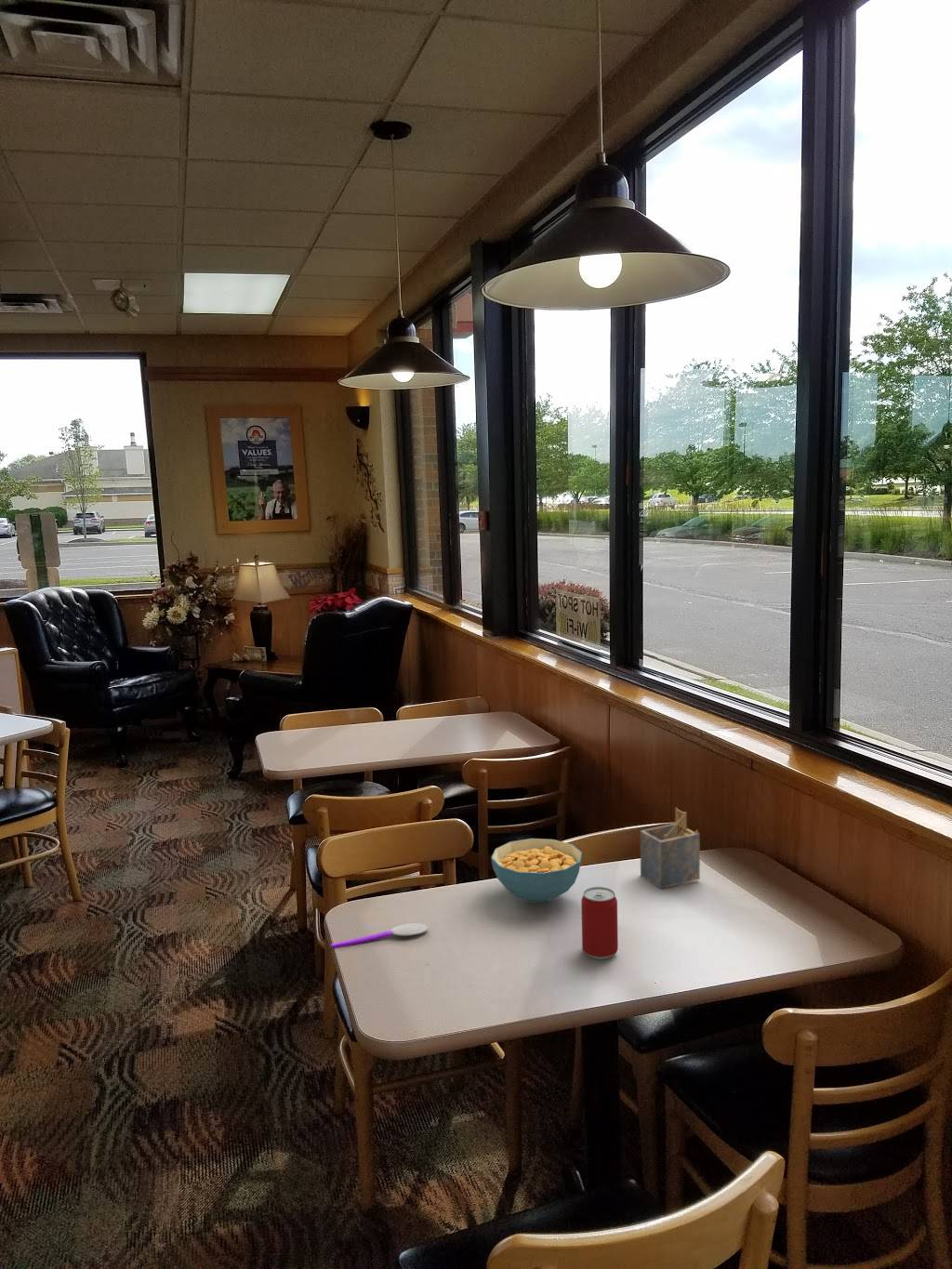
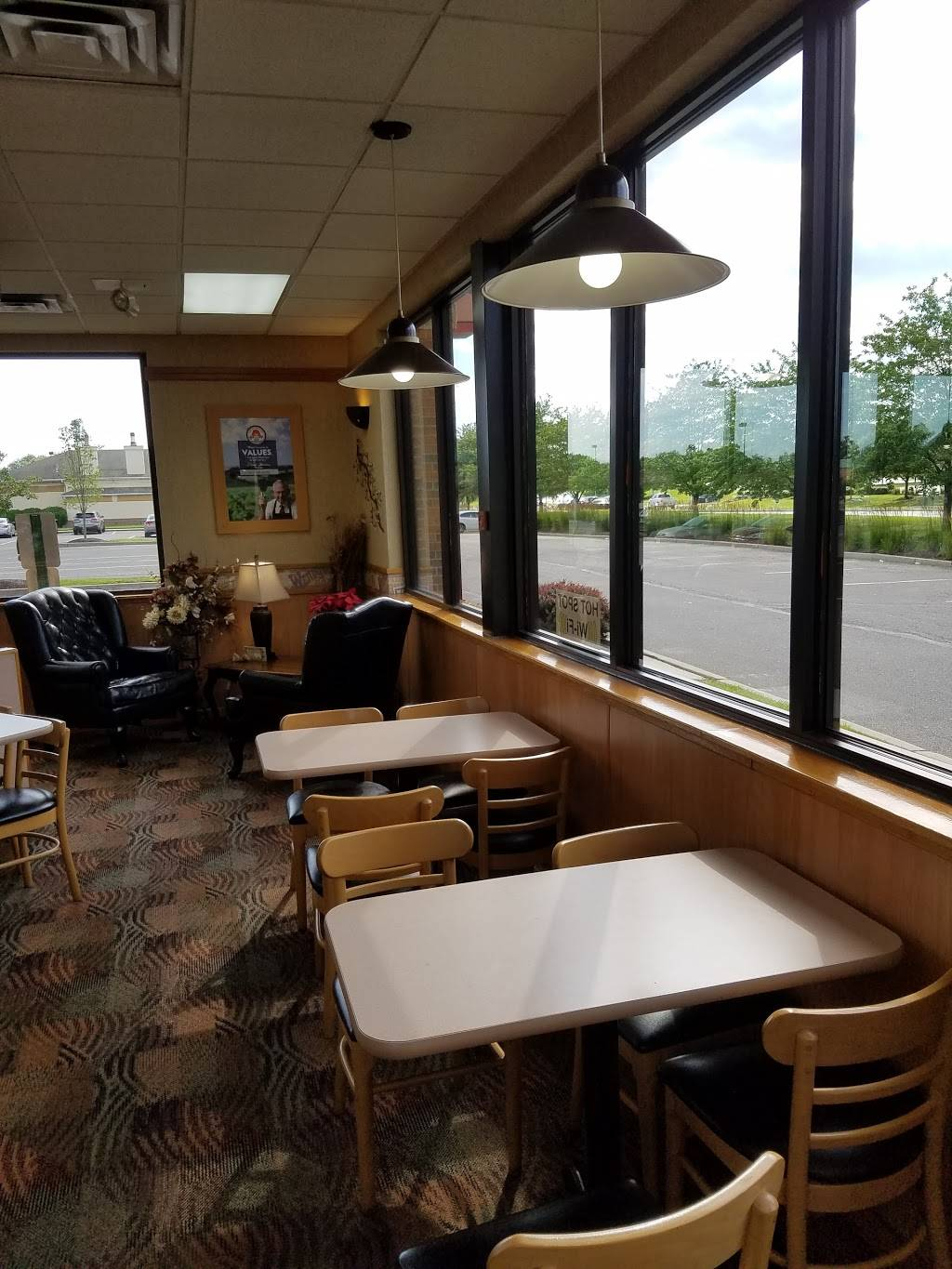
- cereal bowl [490,838,583,904]
- beer can [580,886,619,960]
- napkin holder [639,807,701,890]
- spoon [330,922,430,949]
